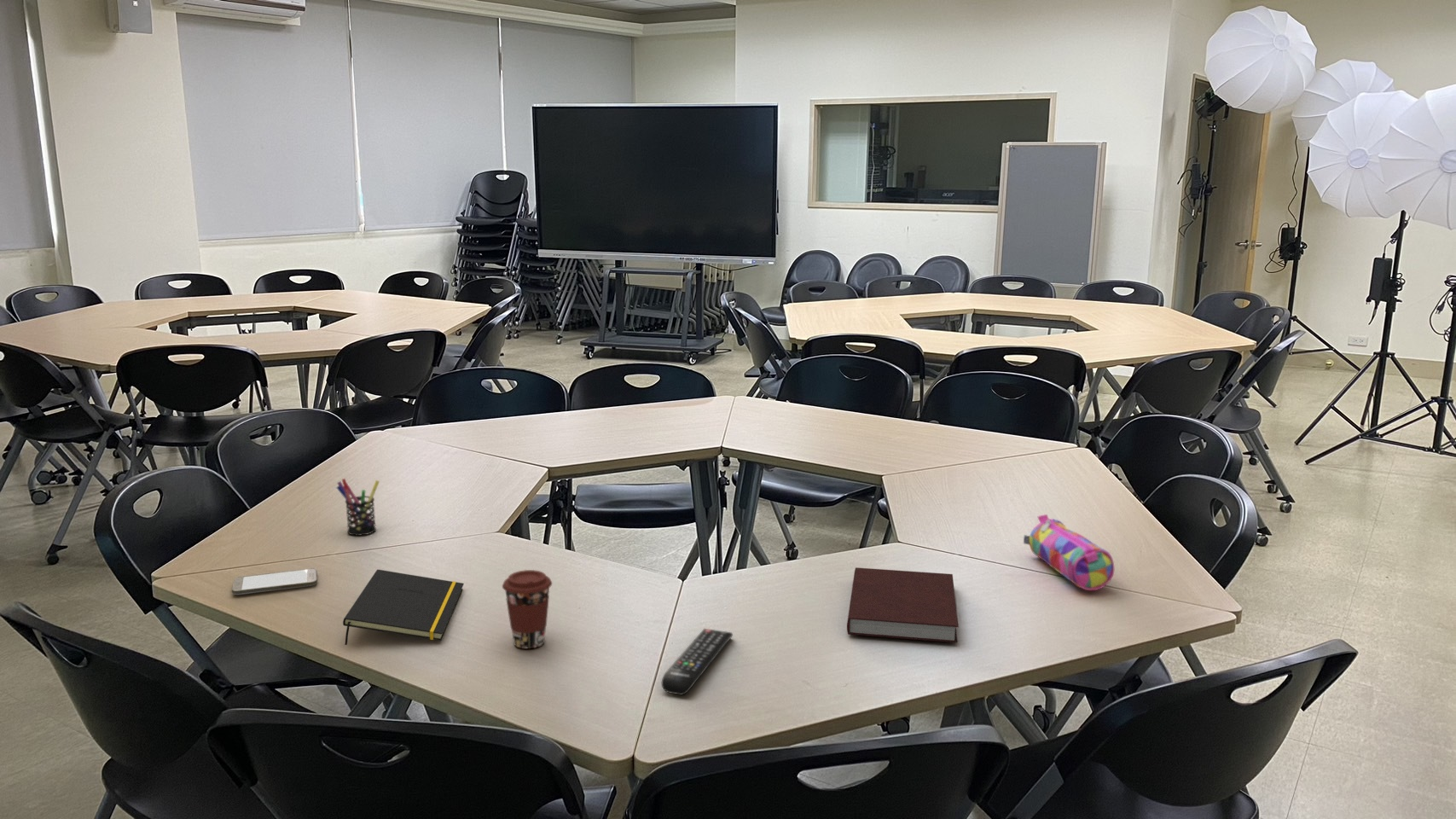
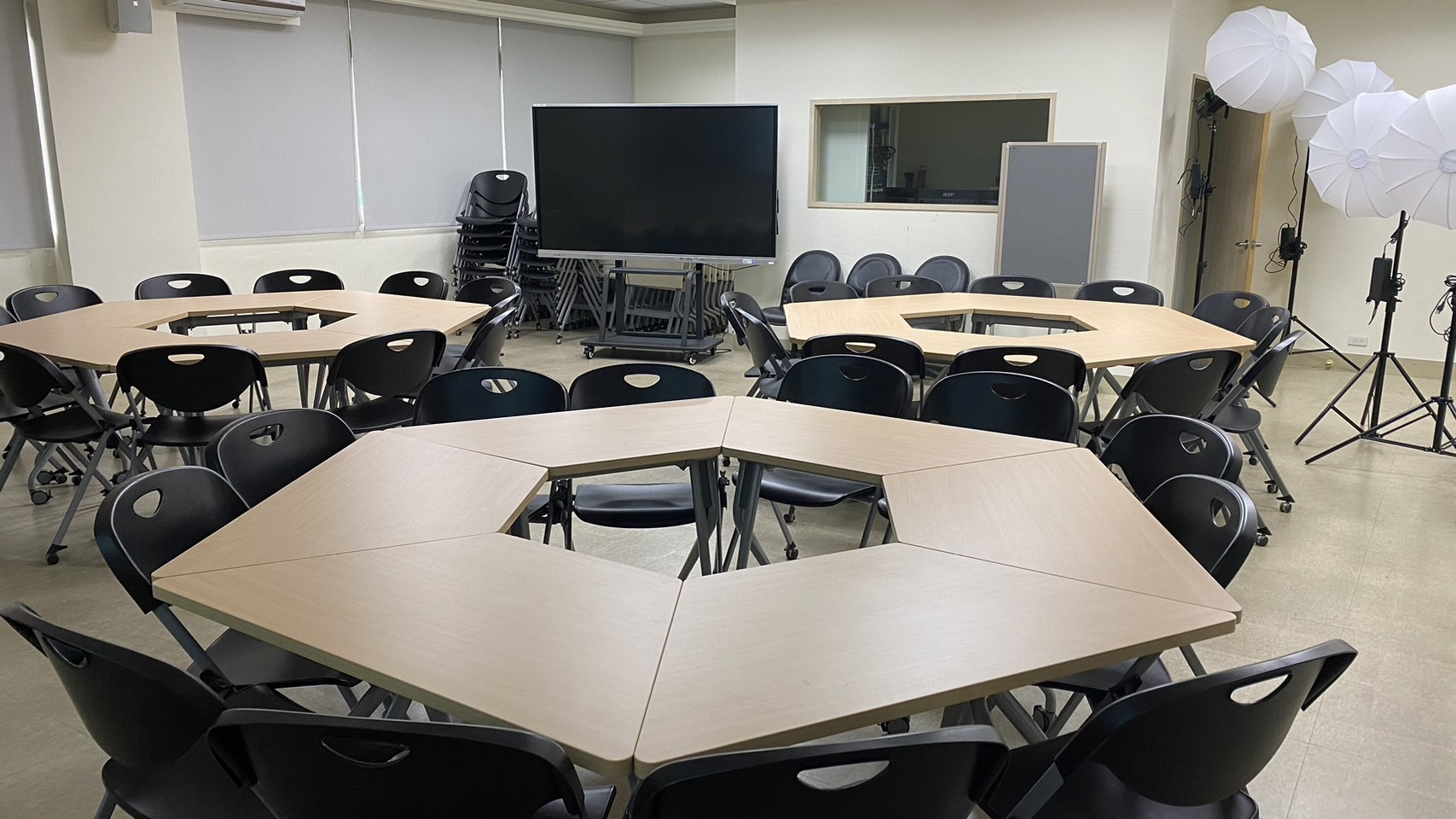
- notepad [342,569,465,646]
- notebook [846,566,960,643]
- coffee cup [502,569,553,649]
- remote control [661,628,734,696]
- smartphone [231,567,318,595]
- pen holder [335,478,380,537]
- pencil case [1023,514,1115,591]
